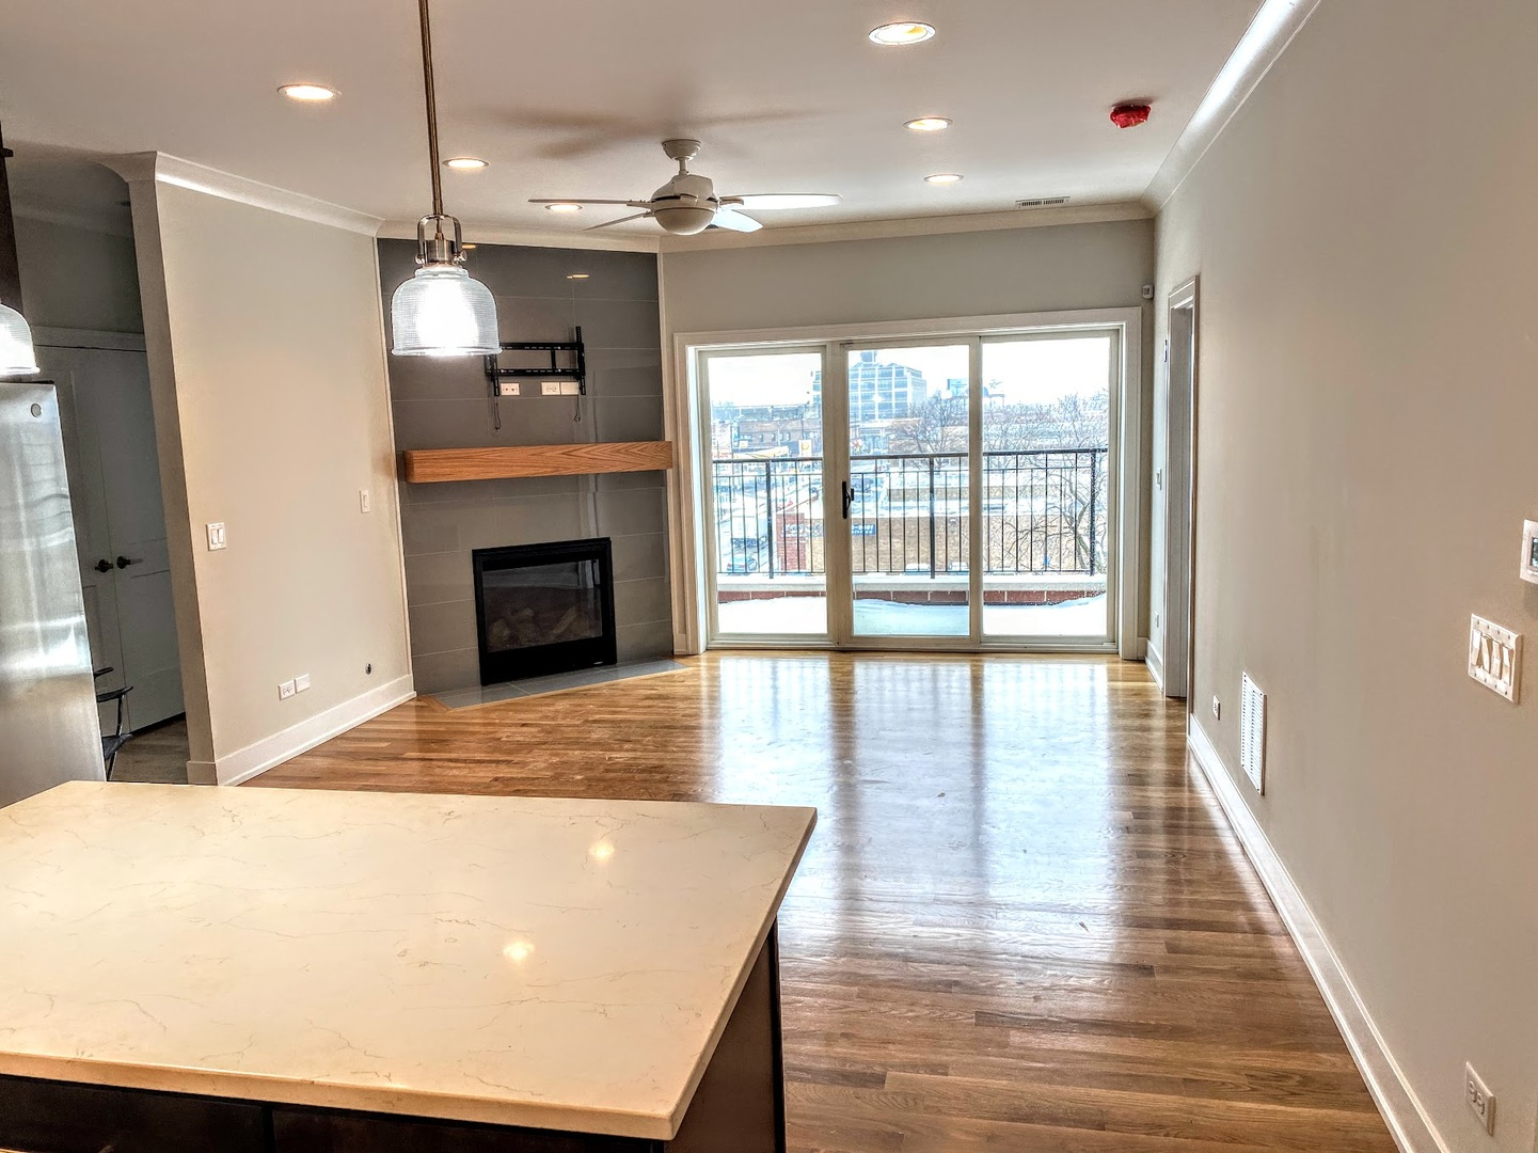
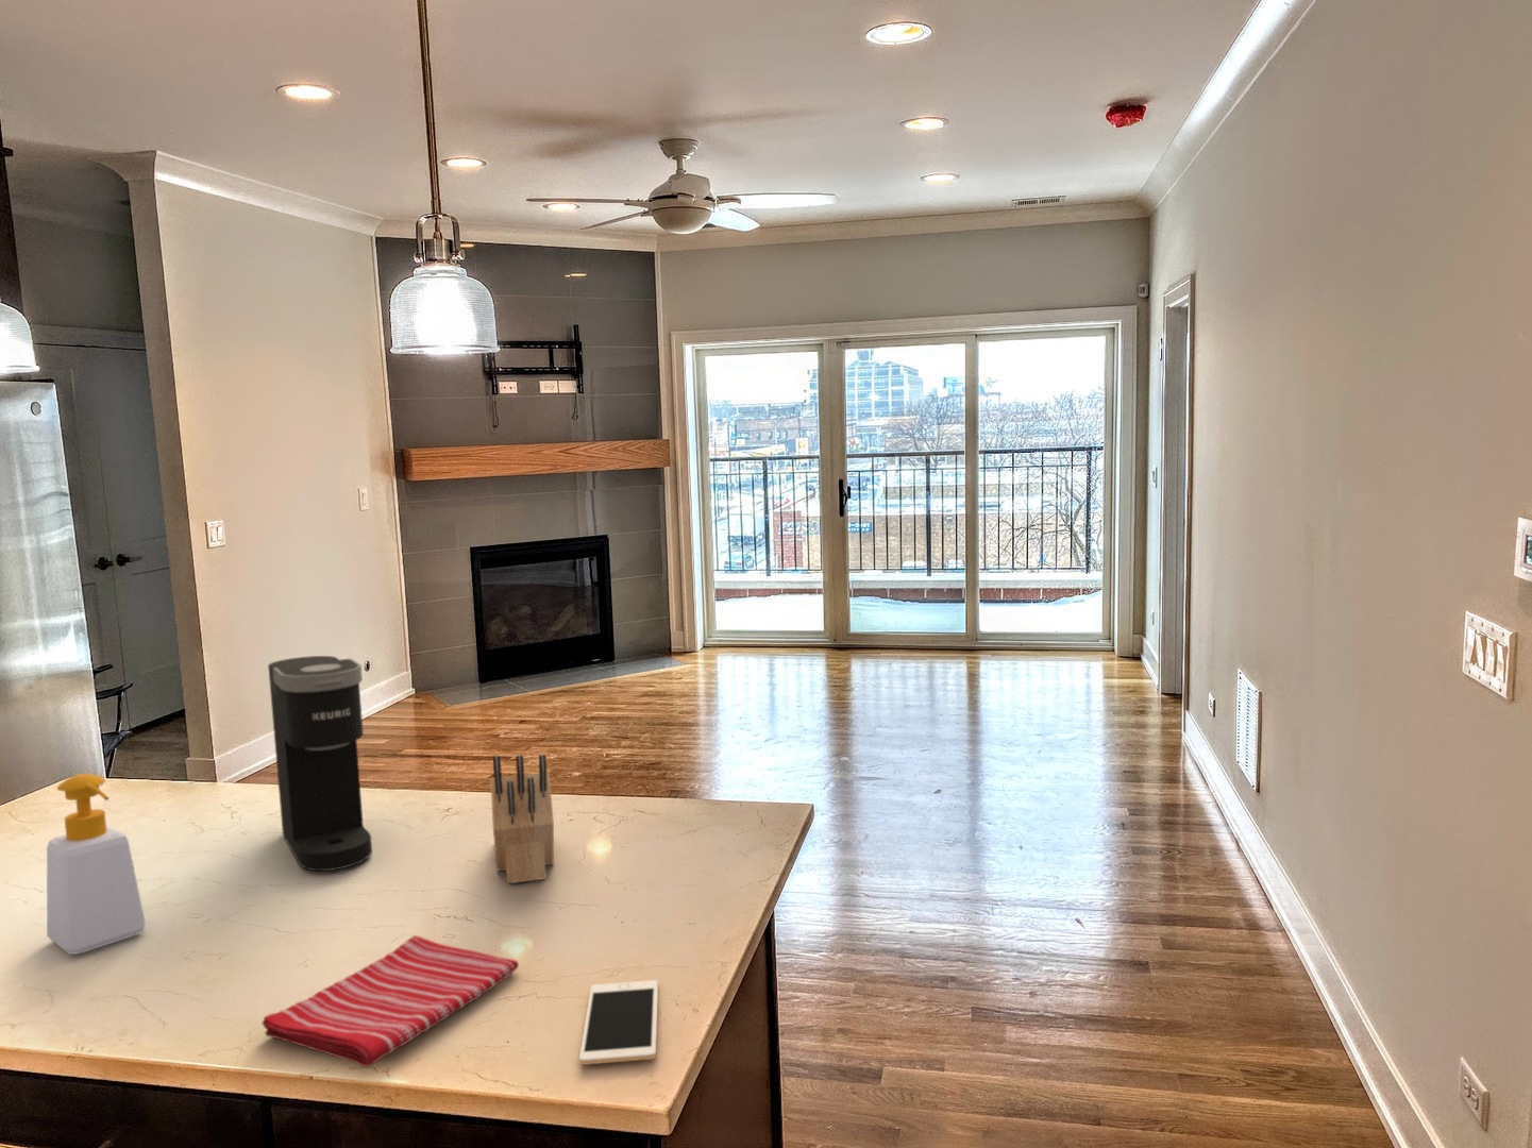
+ knife block [490,754,555,884]
+ cell phone [578,979,659,1065]
+ dish towel [262,935,520,1067]
+ soap bottle [46,773,147,955]
+ coffee maker [267,655,373,872]
